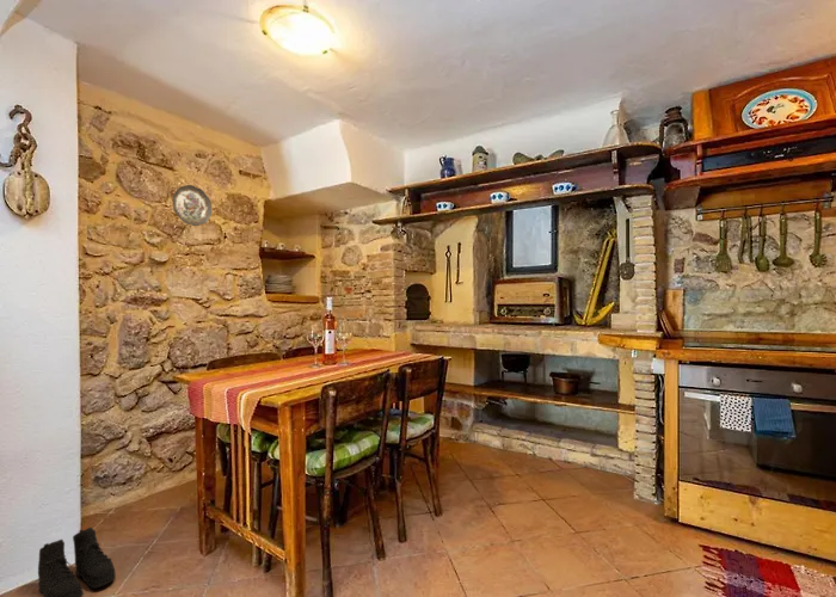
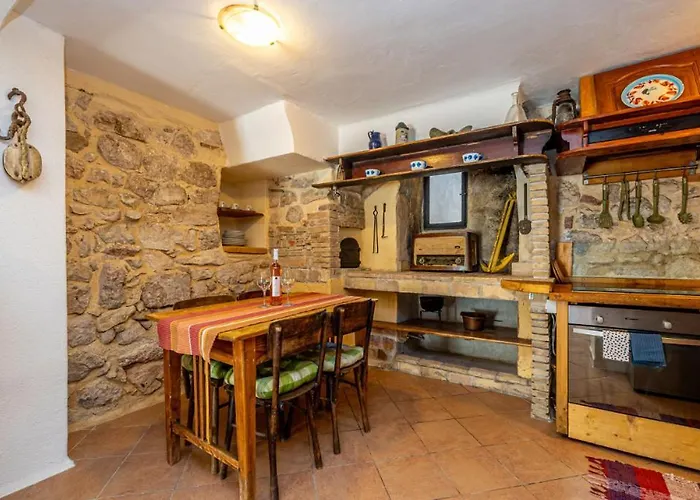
- decorative plate [172,184,213,227]
- boots [37,527,117,597]
